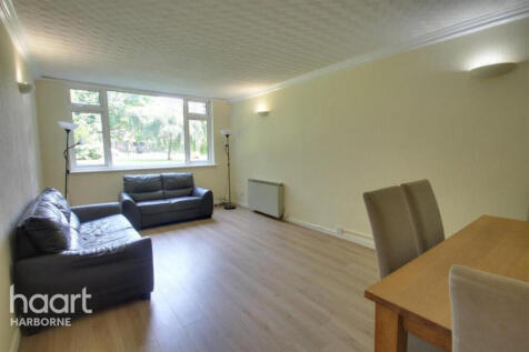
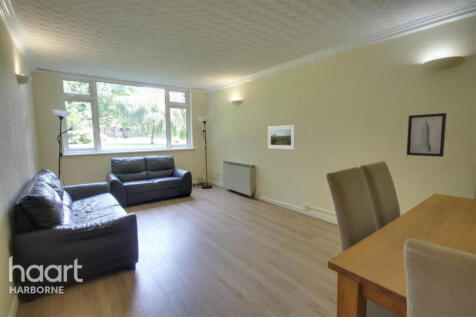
+ wall art [406,112,447,158]
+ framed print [267,124,296,151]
